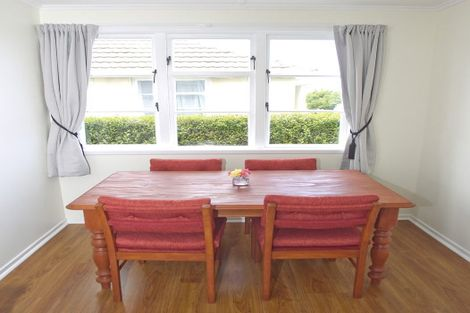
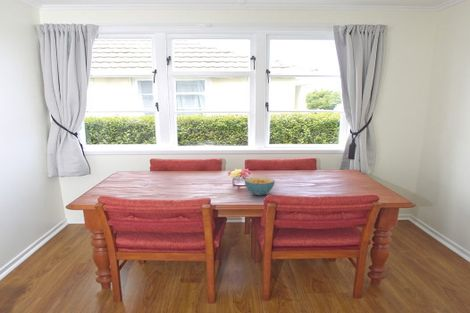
+ cereal bowl [244,176,276,197]
